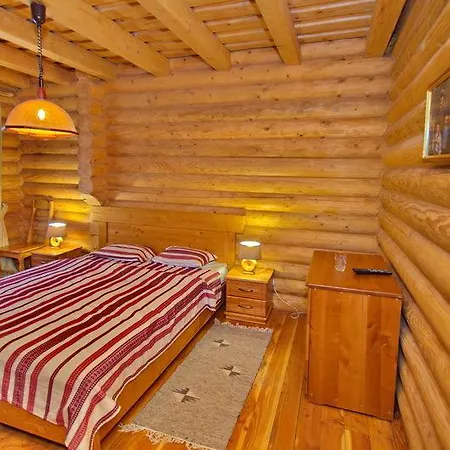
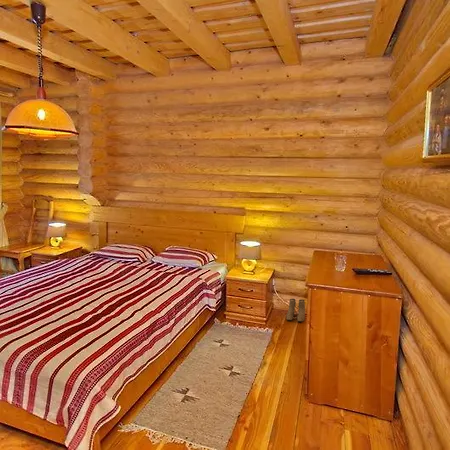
+ boots [286,298,306,323]
